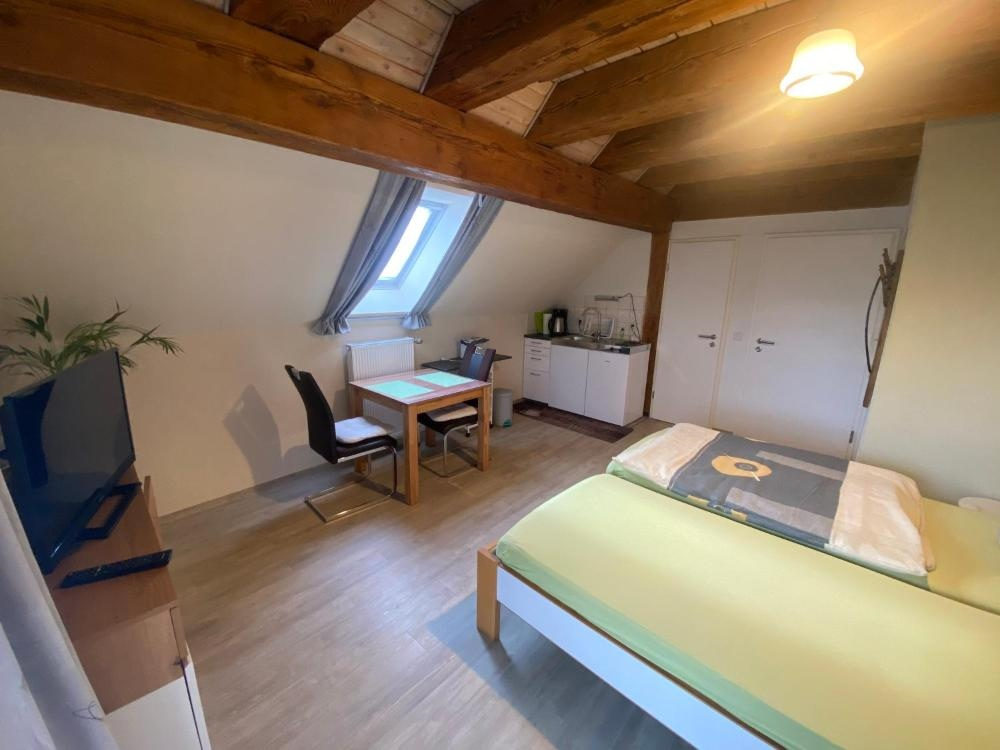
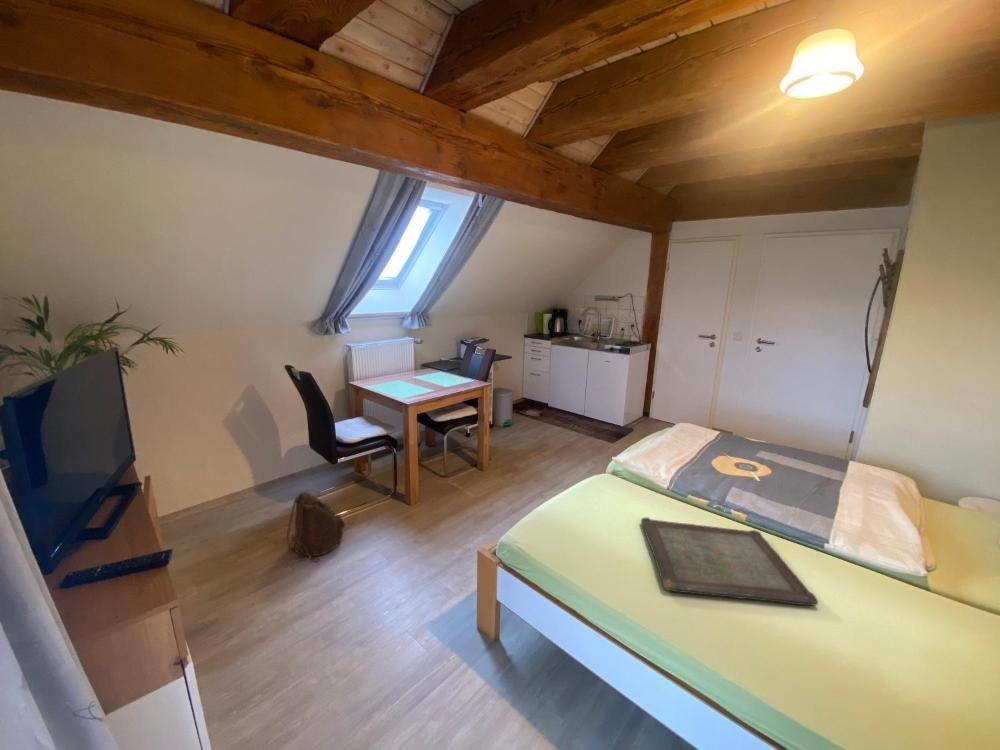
+ serving tray [640,517,819,607]
+ backpack [286,491,346,563]
